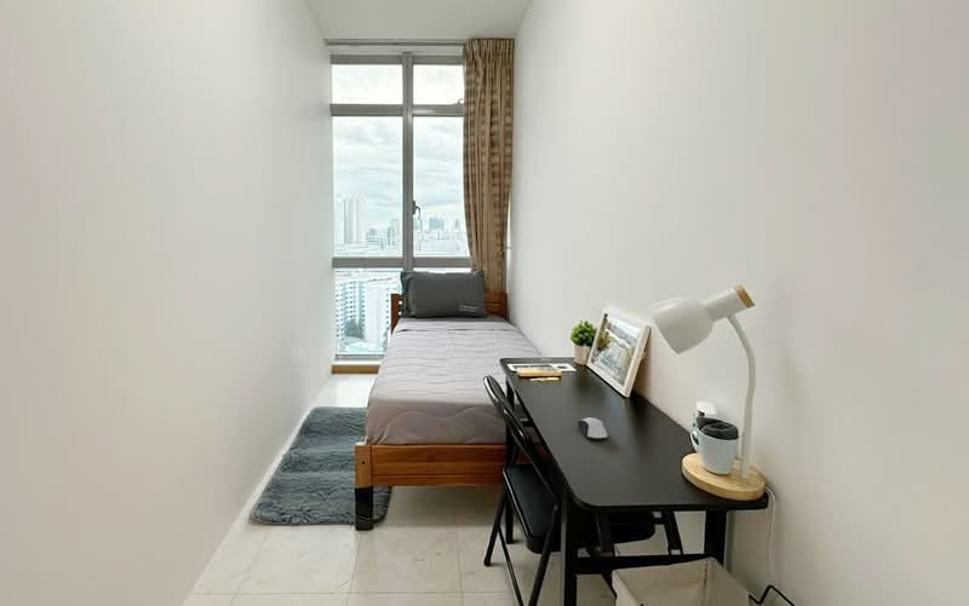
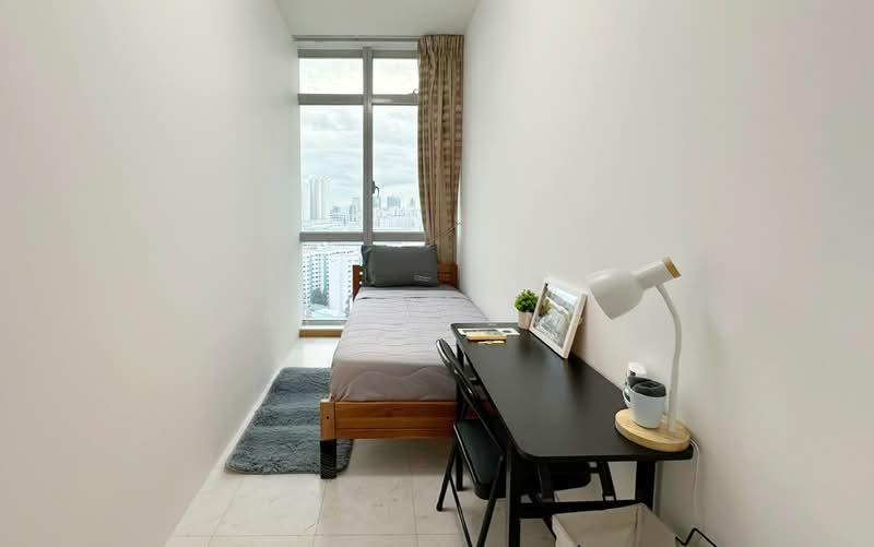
- computer mouse [577,415,608,441]
